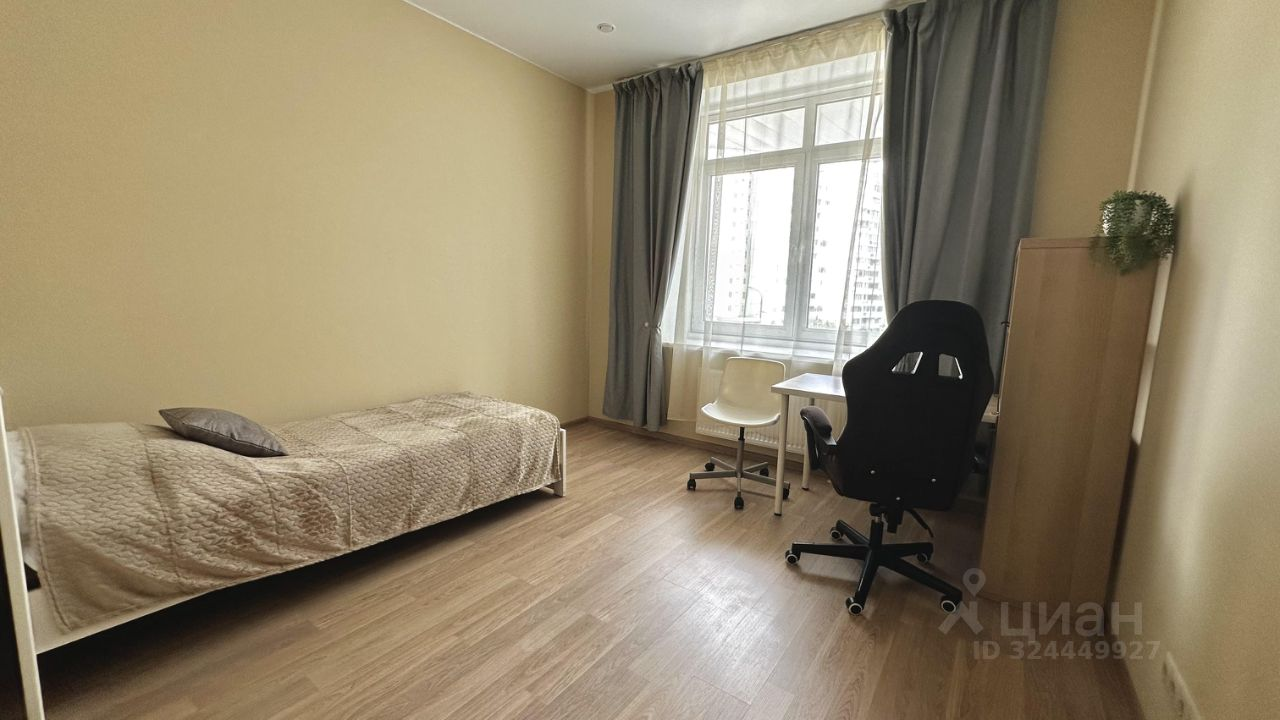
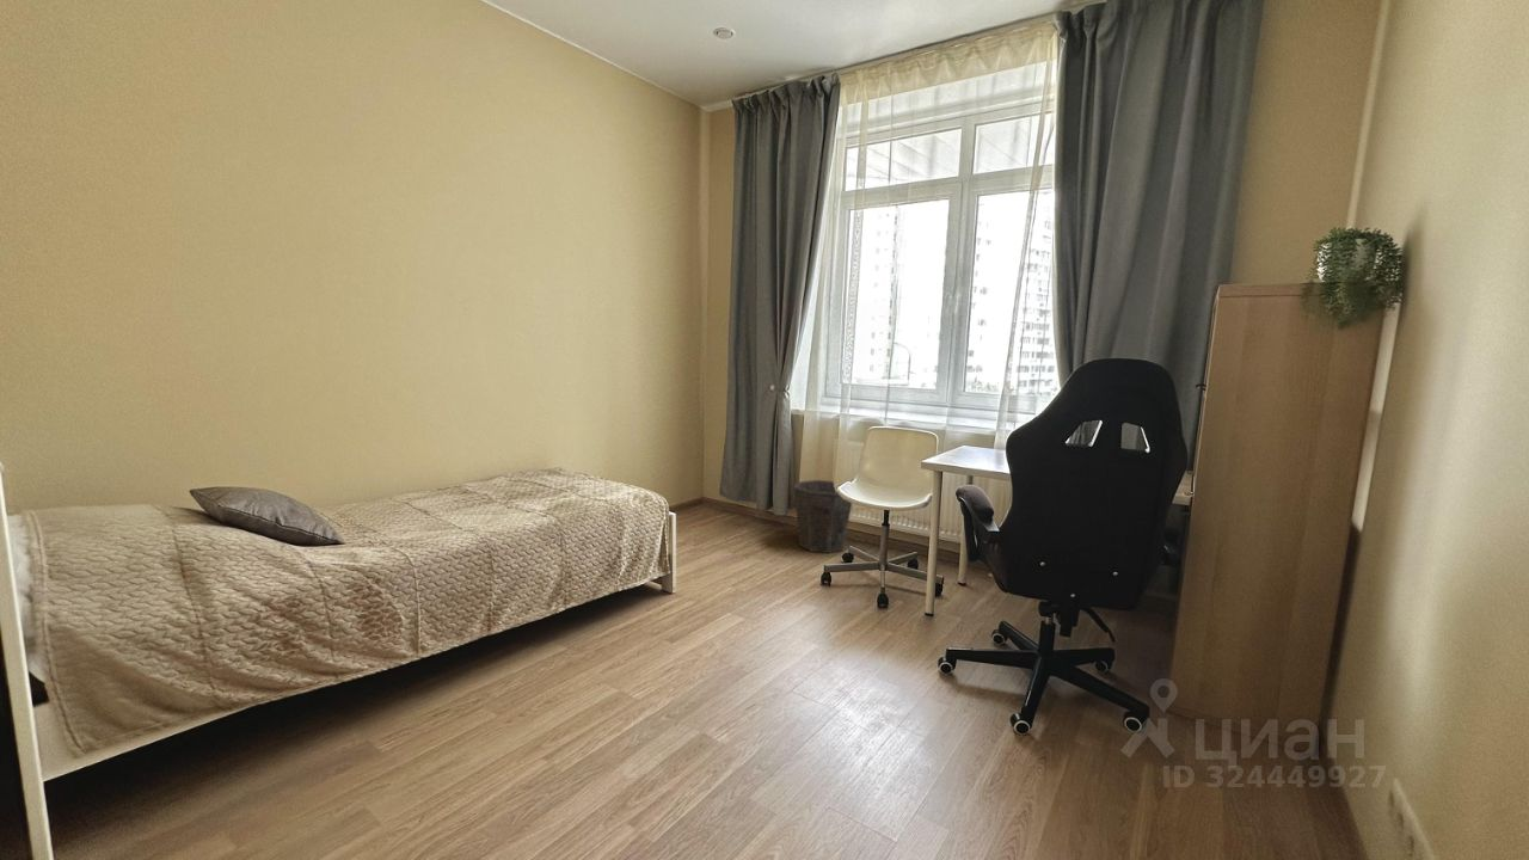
+ waste bin [792,479,853,554]
